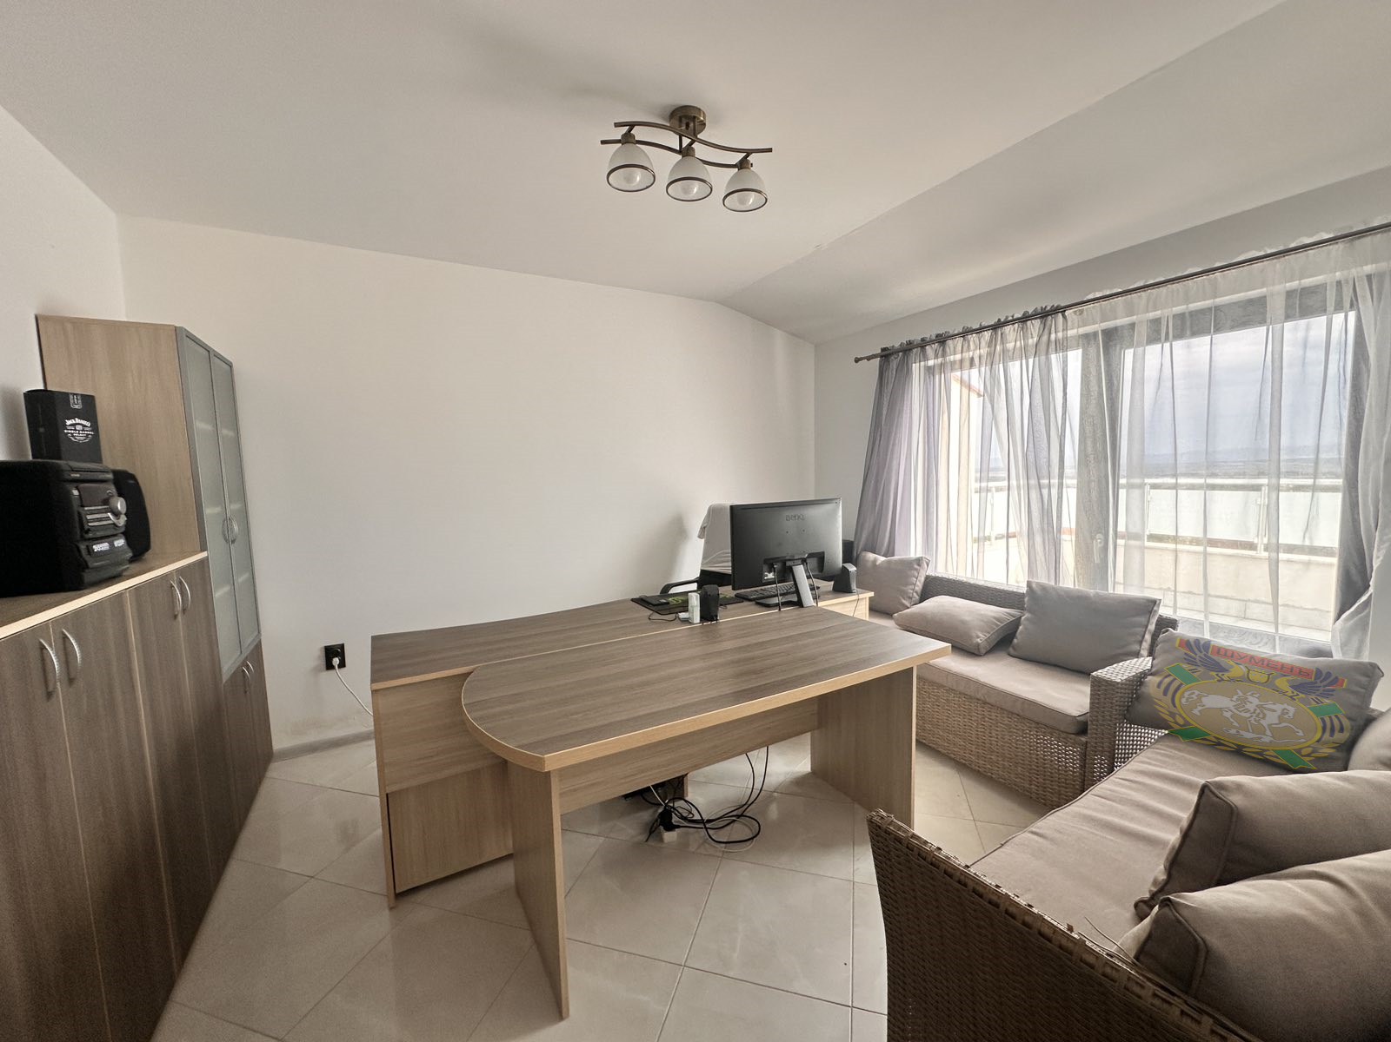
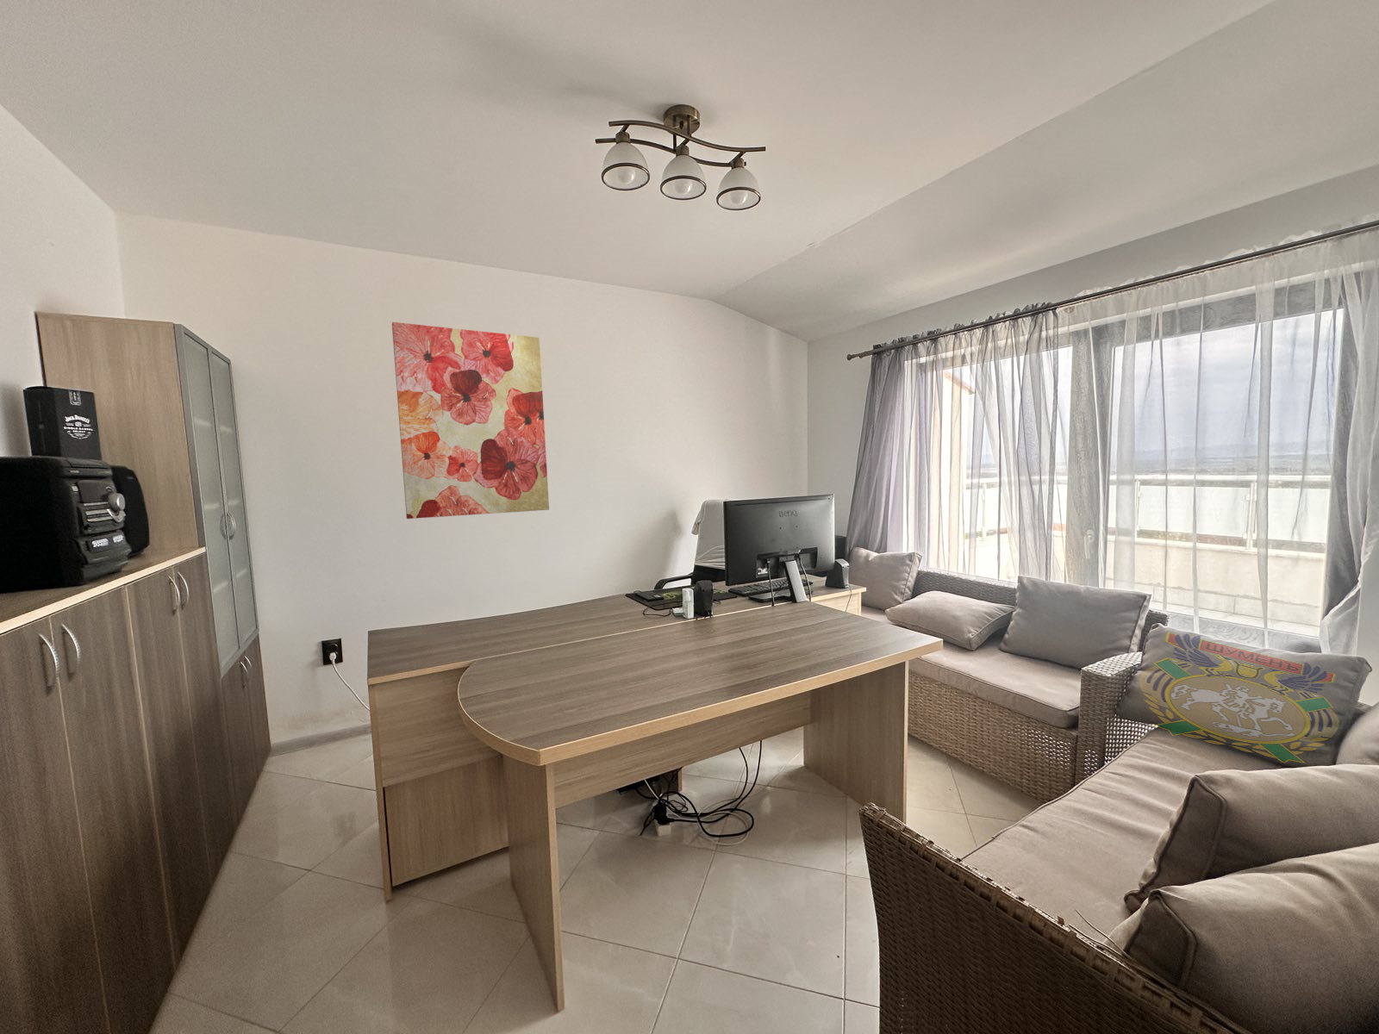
+ wall art [391,321,549,519]
